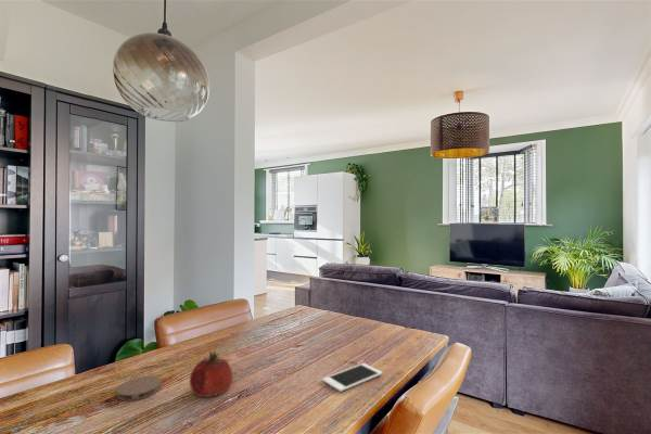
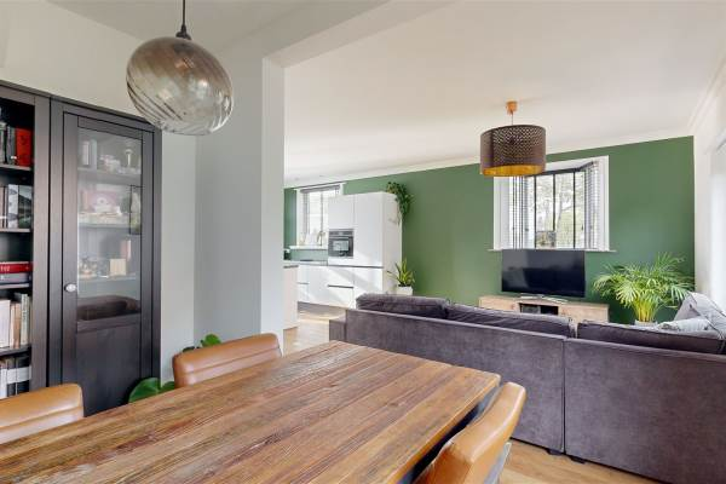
- fruit [189,349,234,398]
- cell phone [321,362,383,393]
- coaster [116,374,162,403]
